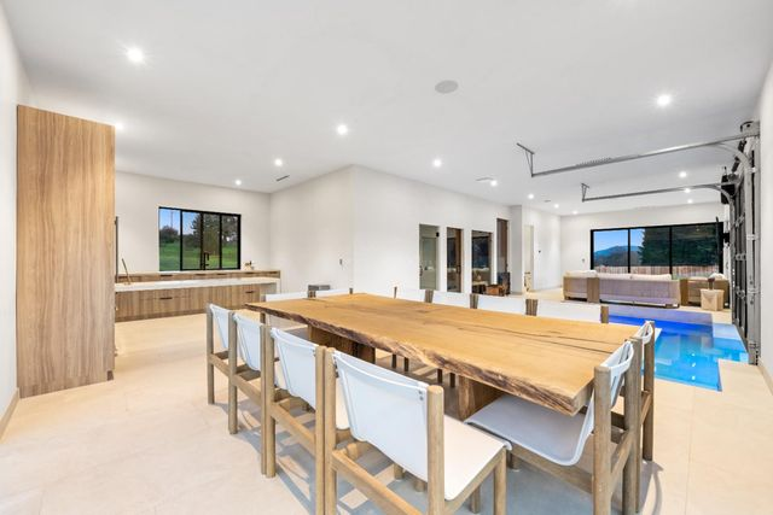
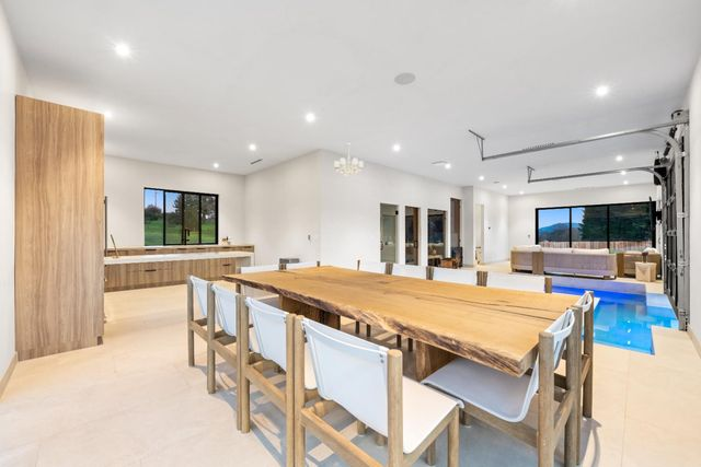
+ chandelier [334,142,365,178]
